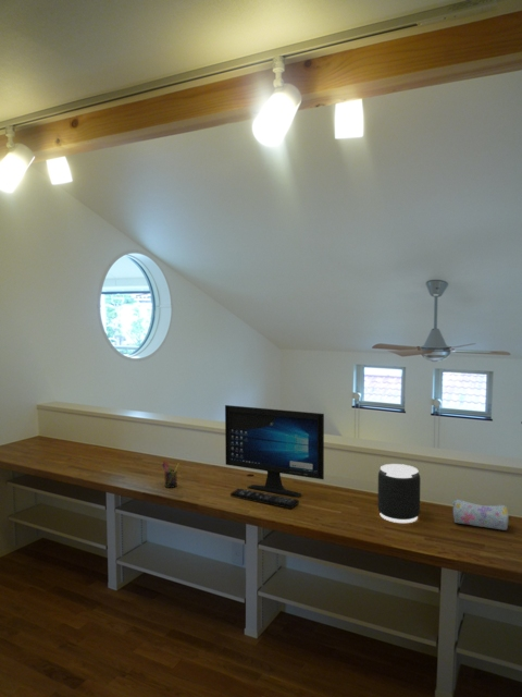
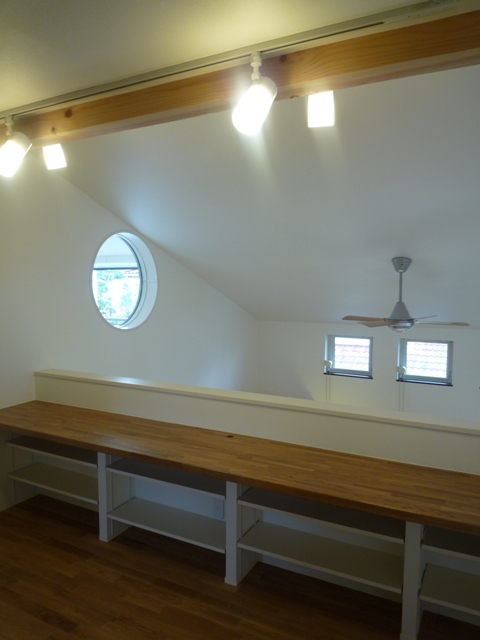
- remote control [229,487,300,510]
- speaker [377,463,421,524]
- computer monitor [224,404,325,498]
- pencil case [451,499,509,531]
- pen holder [161,460,181,489]
